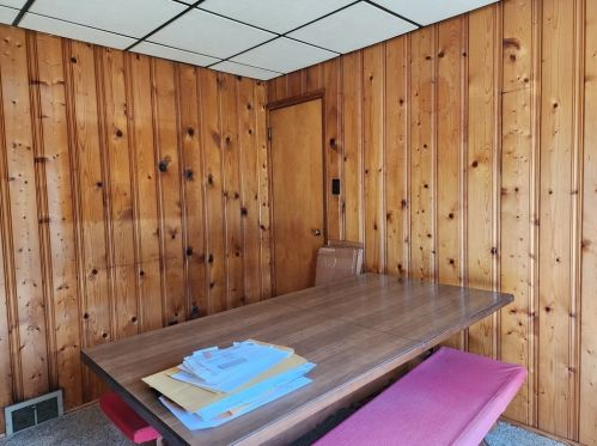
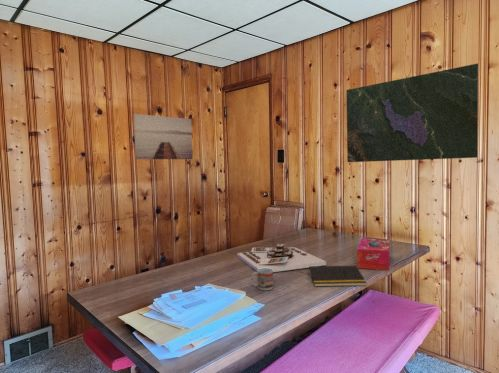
+ wall art [133,113,194,160]
+ cup [250,268,274,291]
+ tissue box [357,237,391,271]
+ notepad [307,265,367,287]
+ board game [236,243,327,273]
+ map [345,63,480,163]
